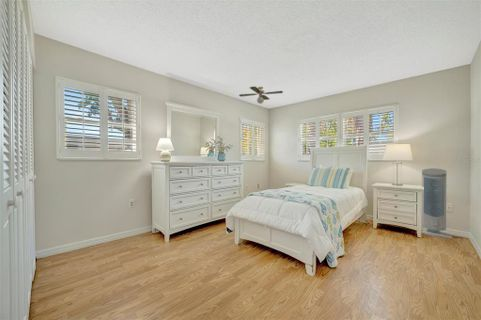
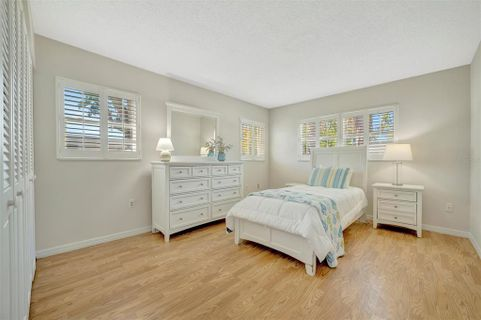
- ceiling fan [238,86,284,105]
- air purifier [421,167,454,239]
